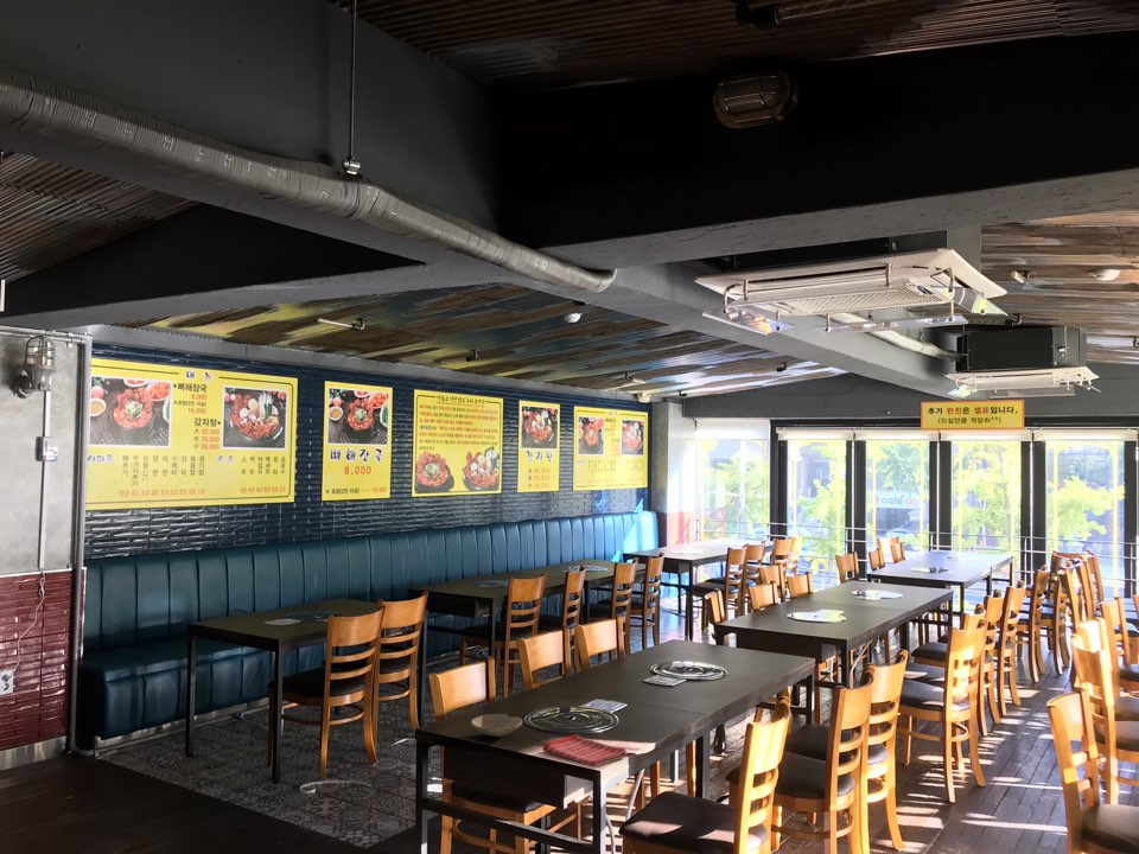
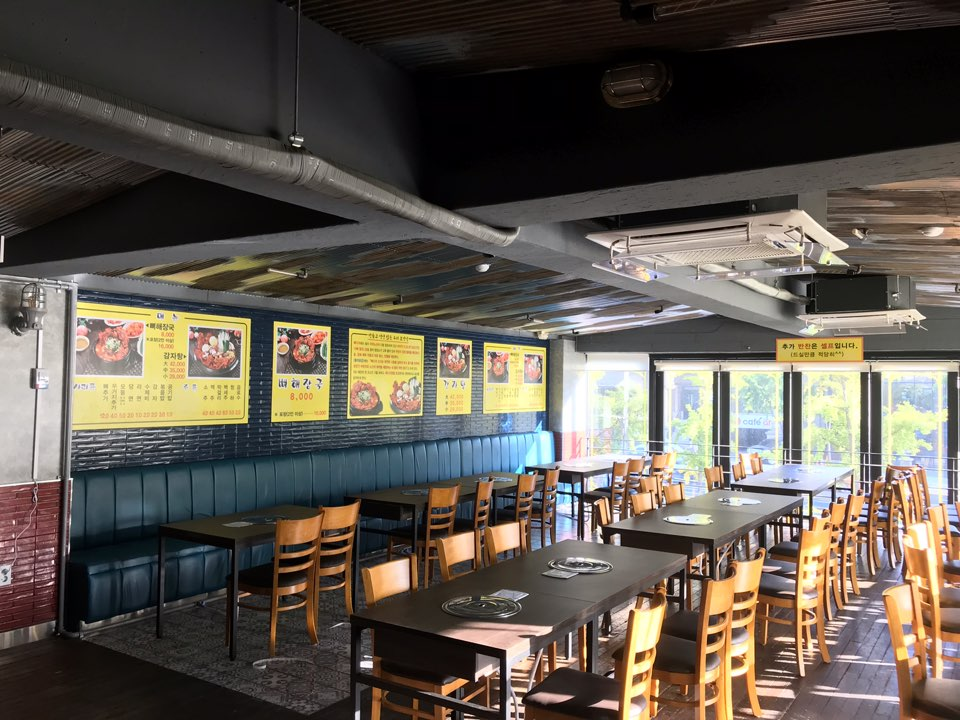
- bowl [470,713,523,738]
- dish towel [541,733,629,767]
